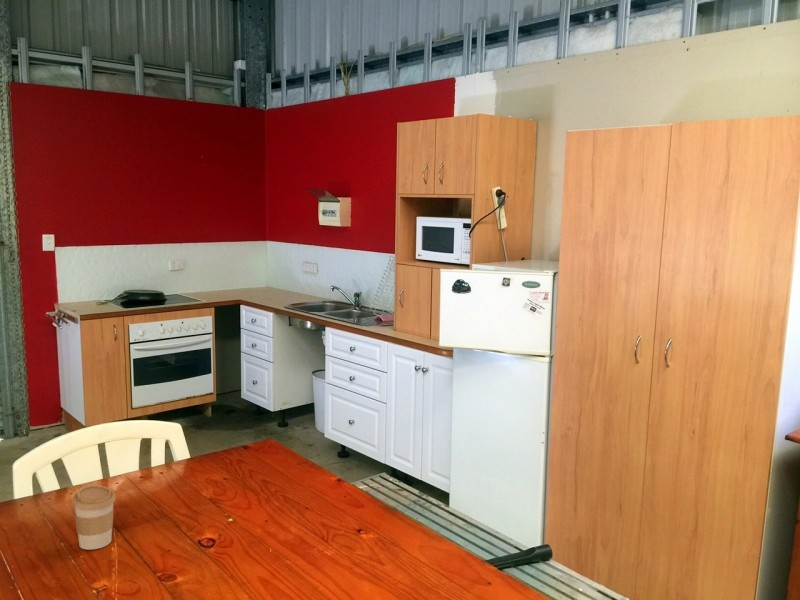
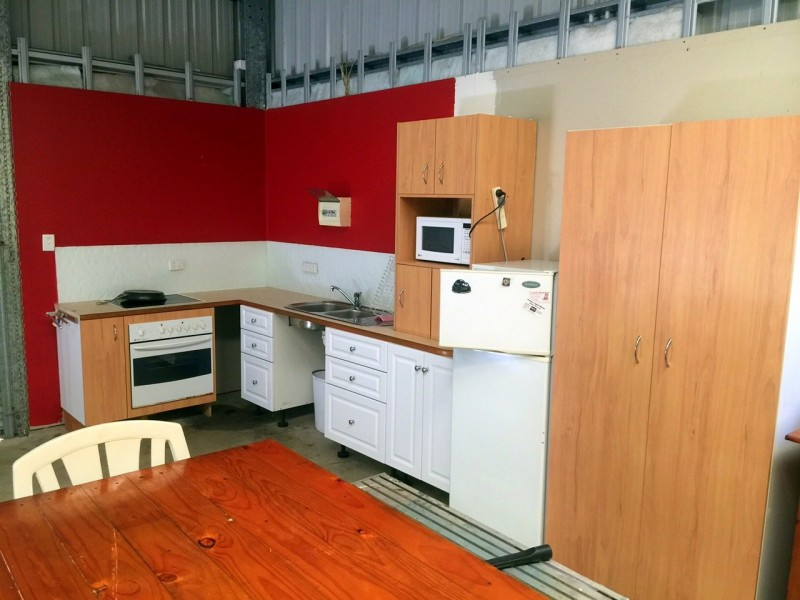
- coffee cup [71,484,117,551]
